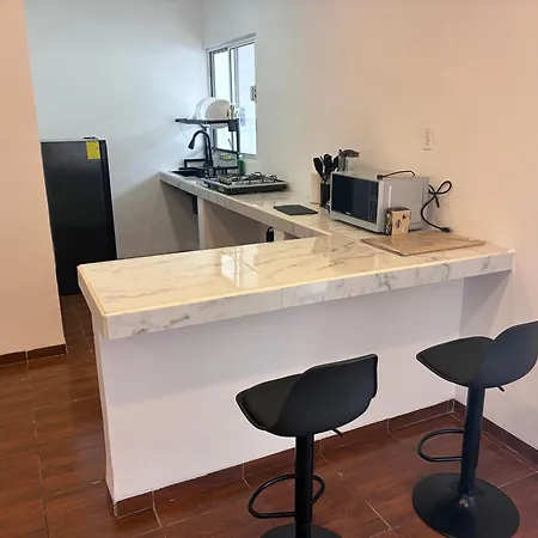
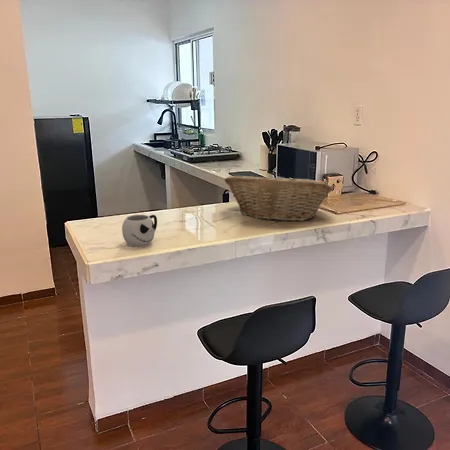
+ fruit basket [224,173,333,222]
+ mug [121,214,158,248]
